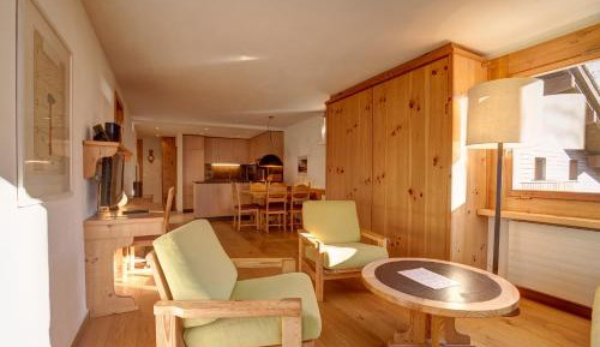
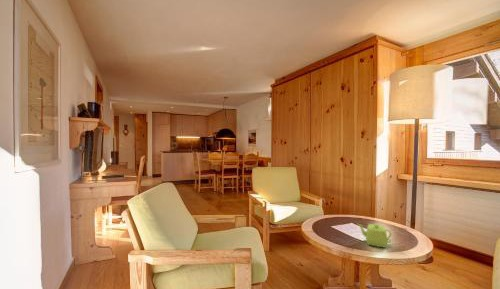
+ teapot [357,223,393,249]
